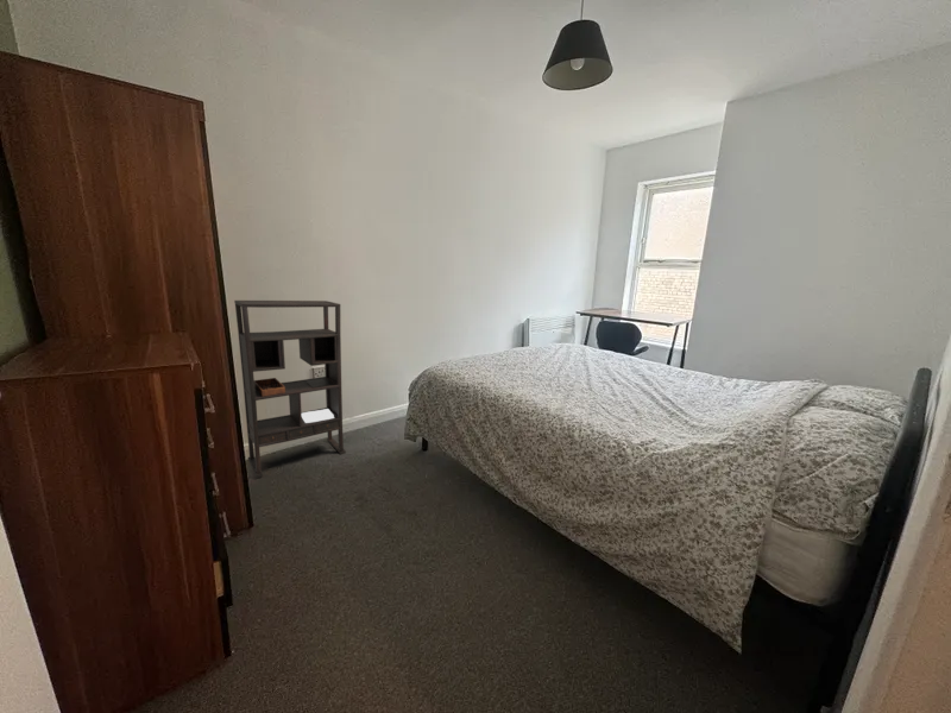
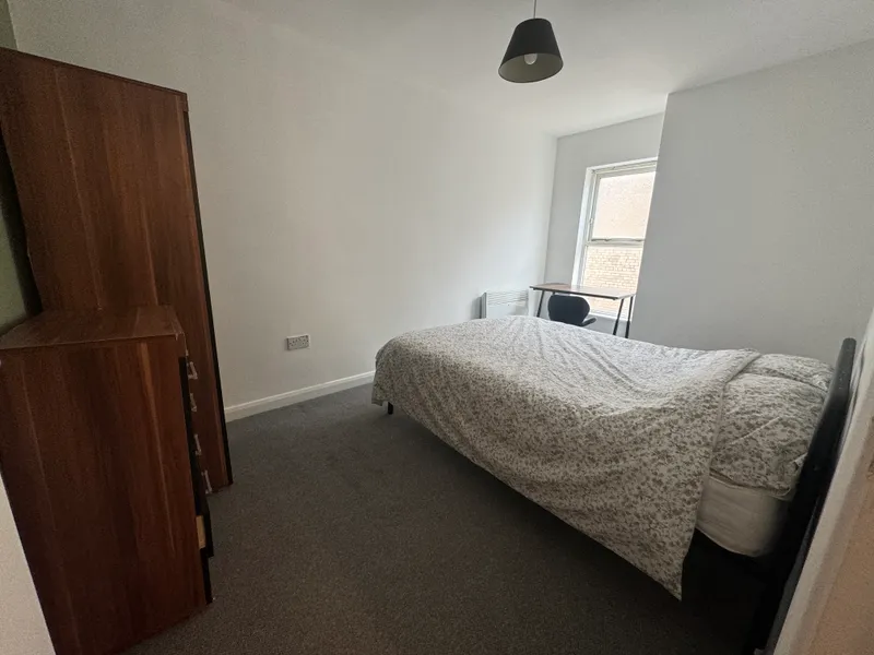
- bookshelf [233,299,347,479]
